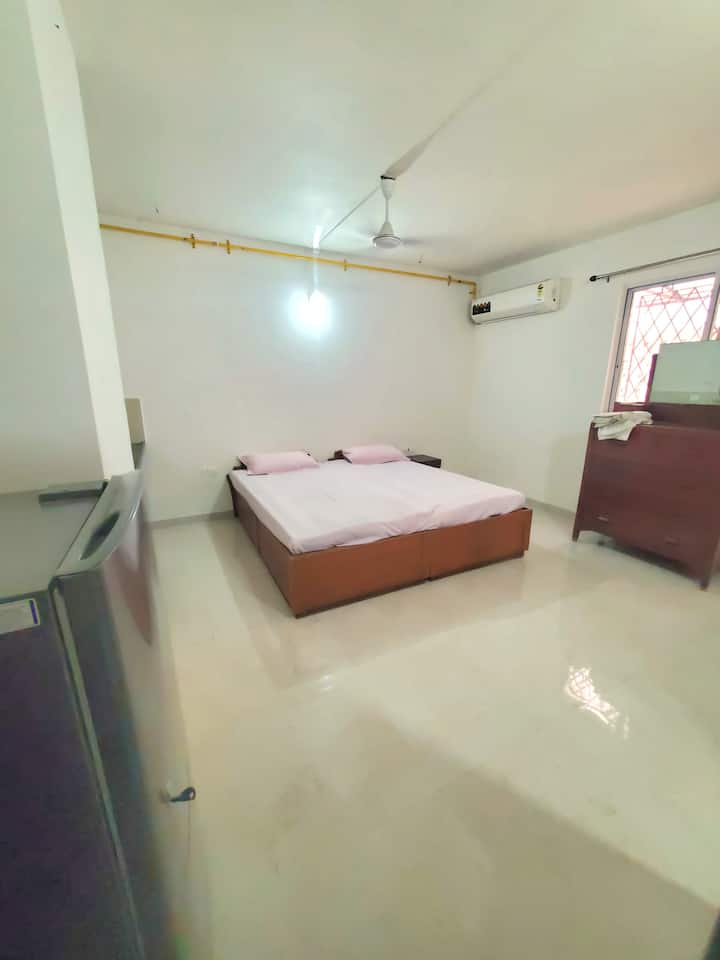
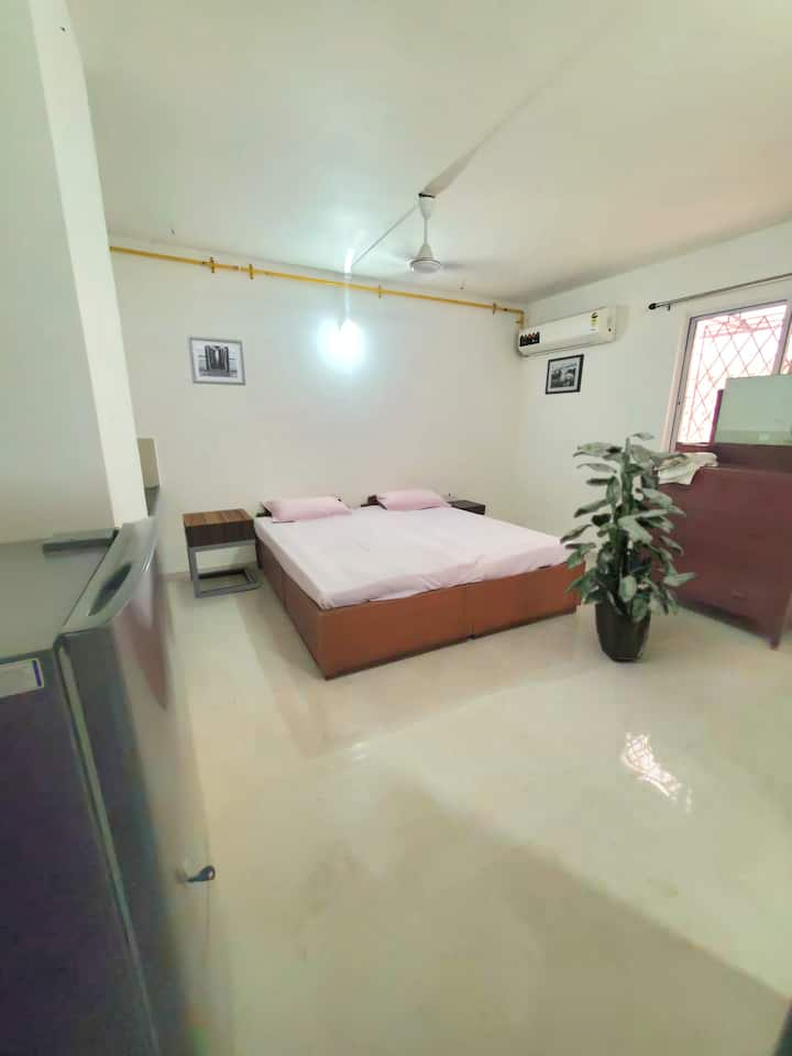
+ wall art [186,334,246,386]
+ nightstand [182,507,261,600]
+ indoor plant [559,431,700,661]
+ picture frame [544,353,585,396]
